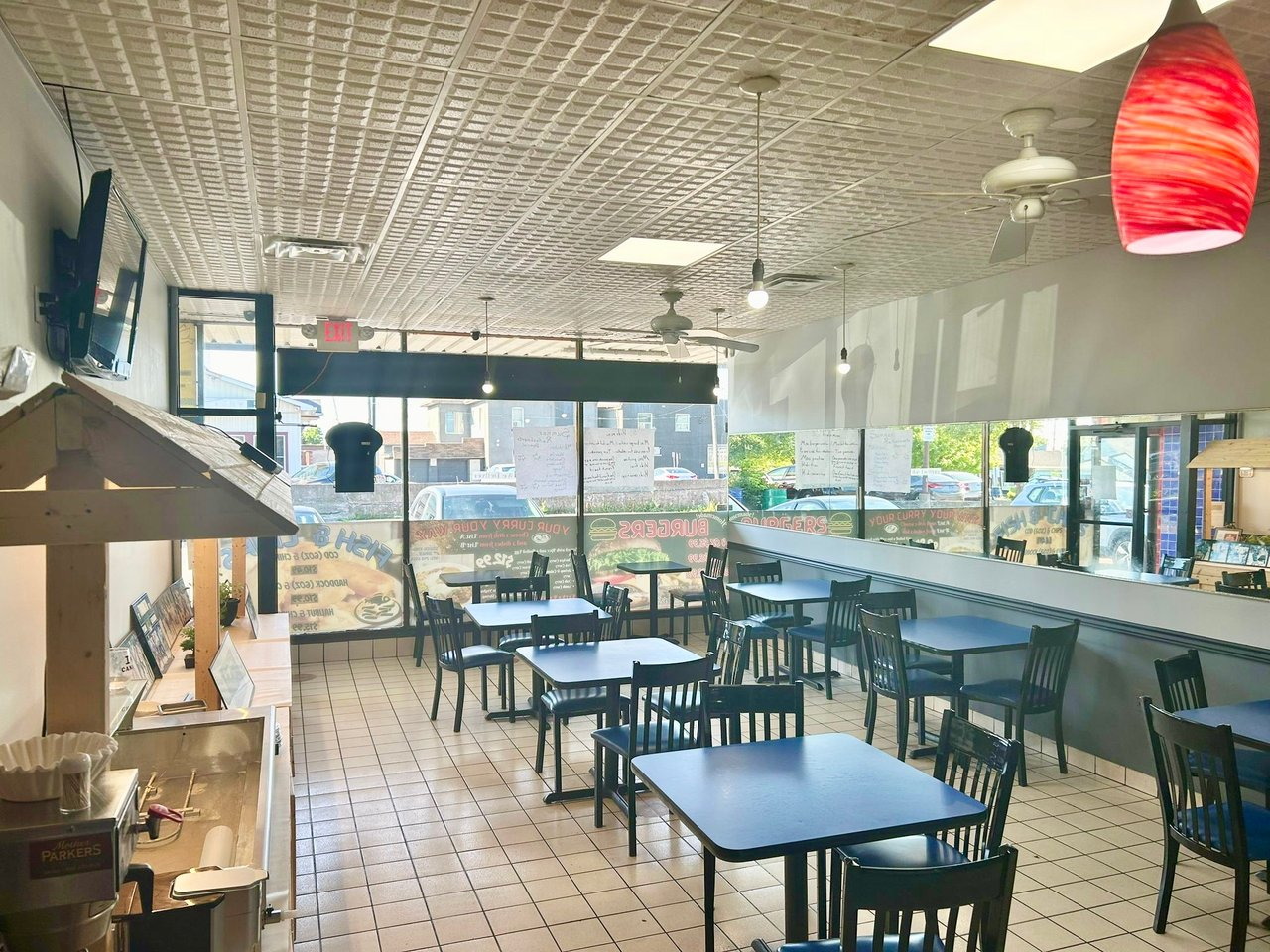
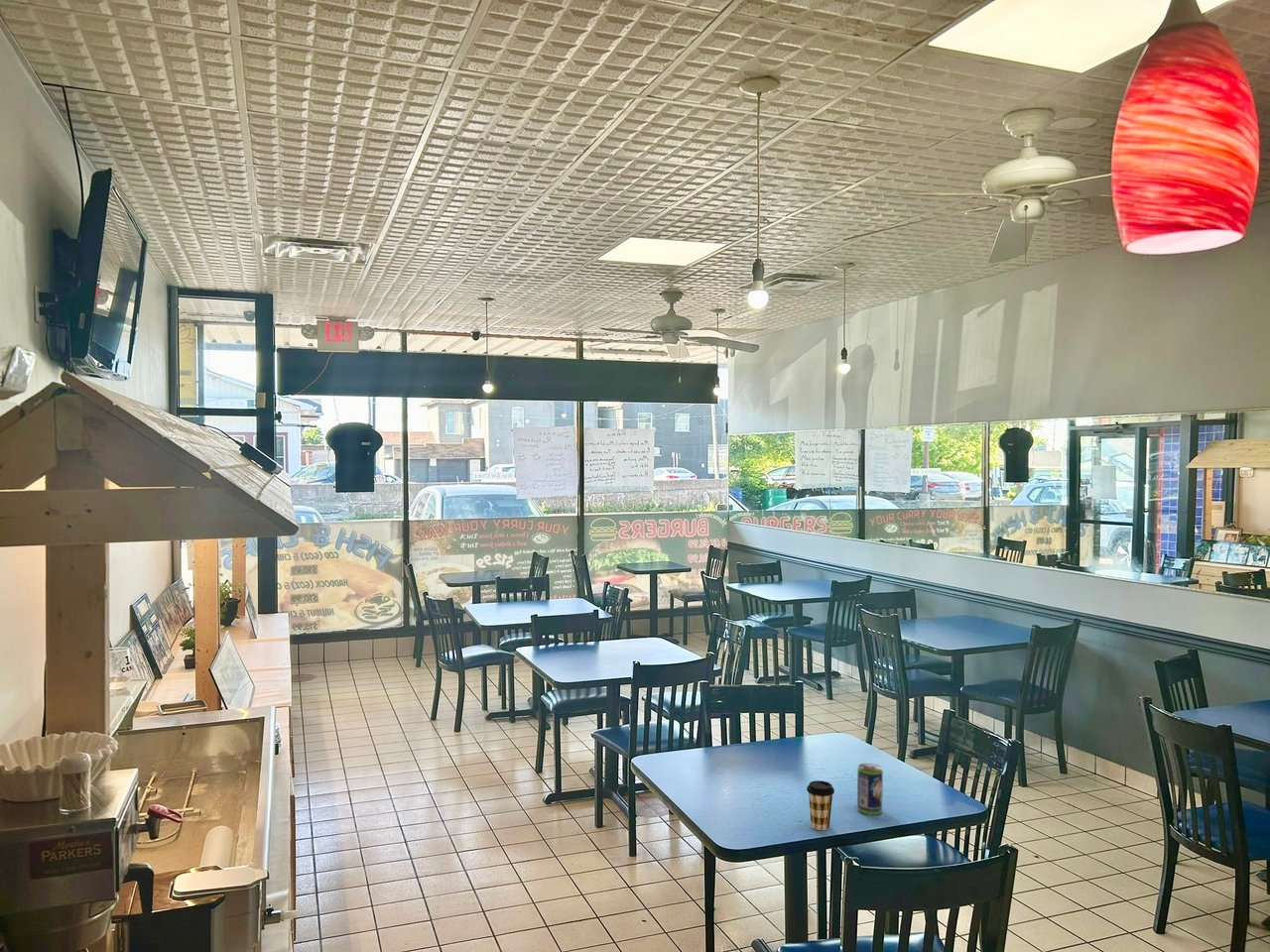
+ beverage can [856,763,884,816]
+ coffee cup [806,779,835,831]
